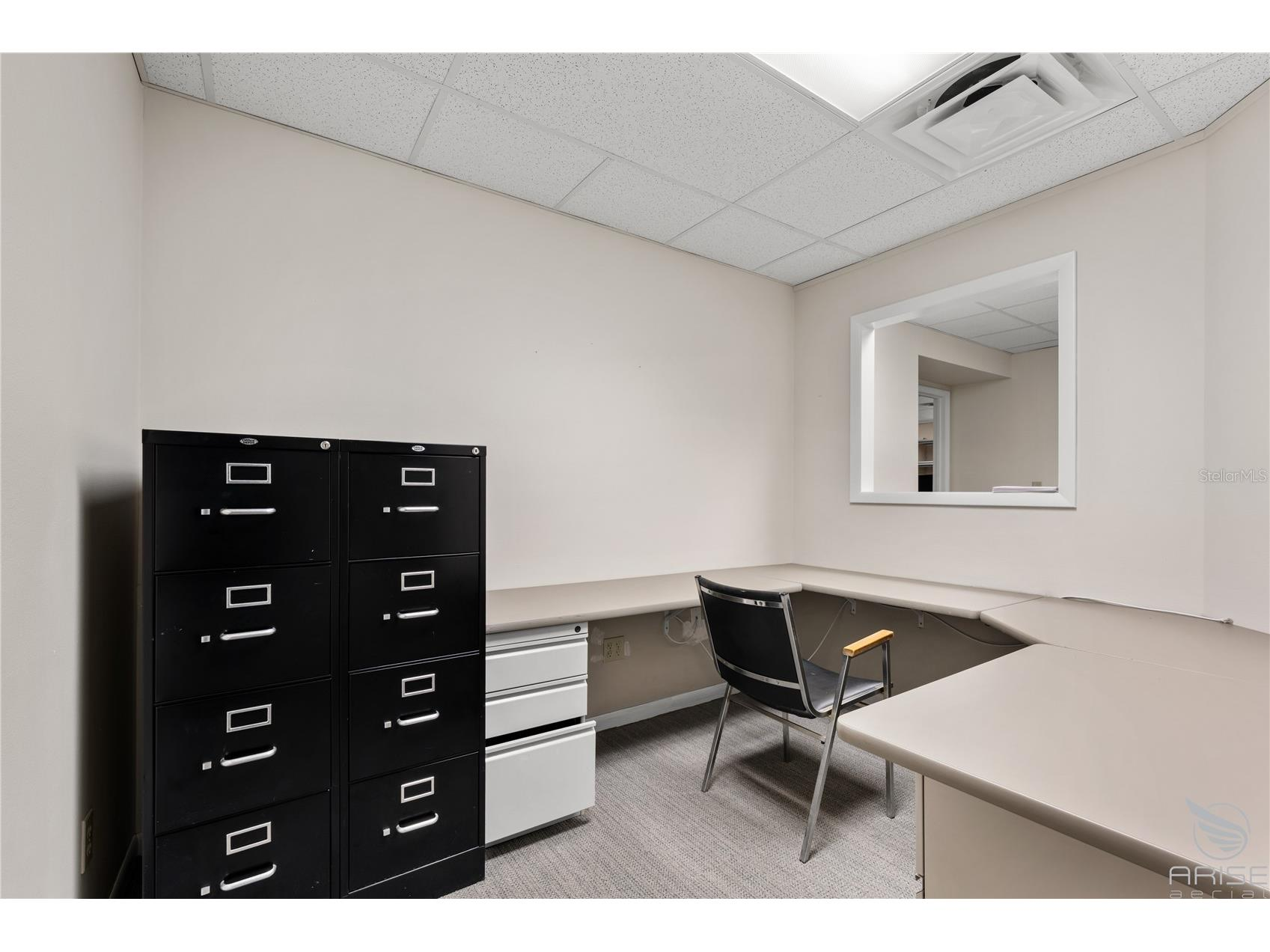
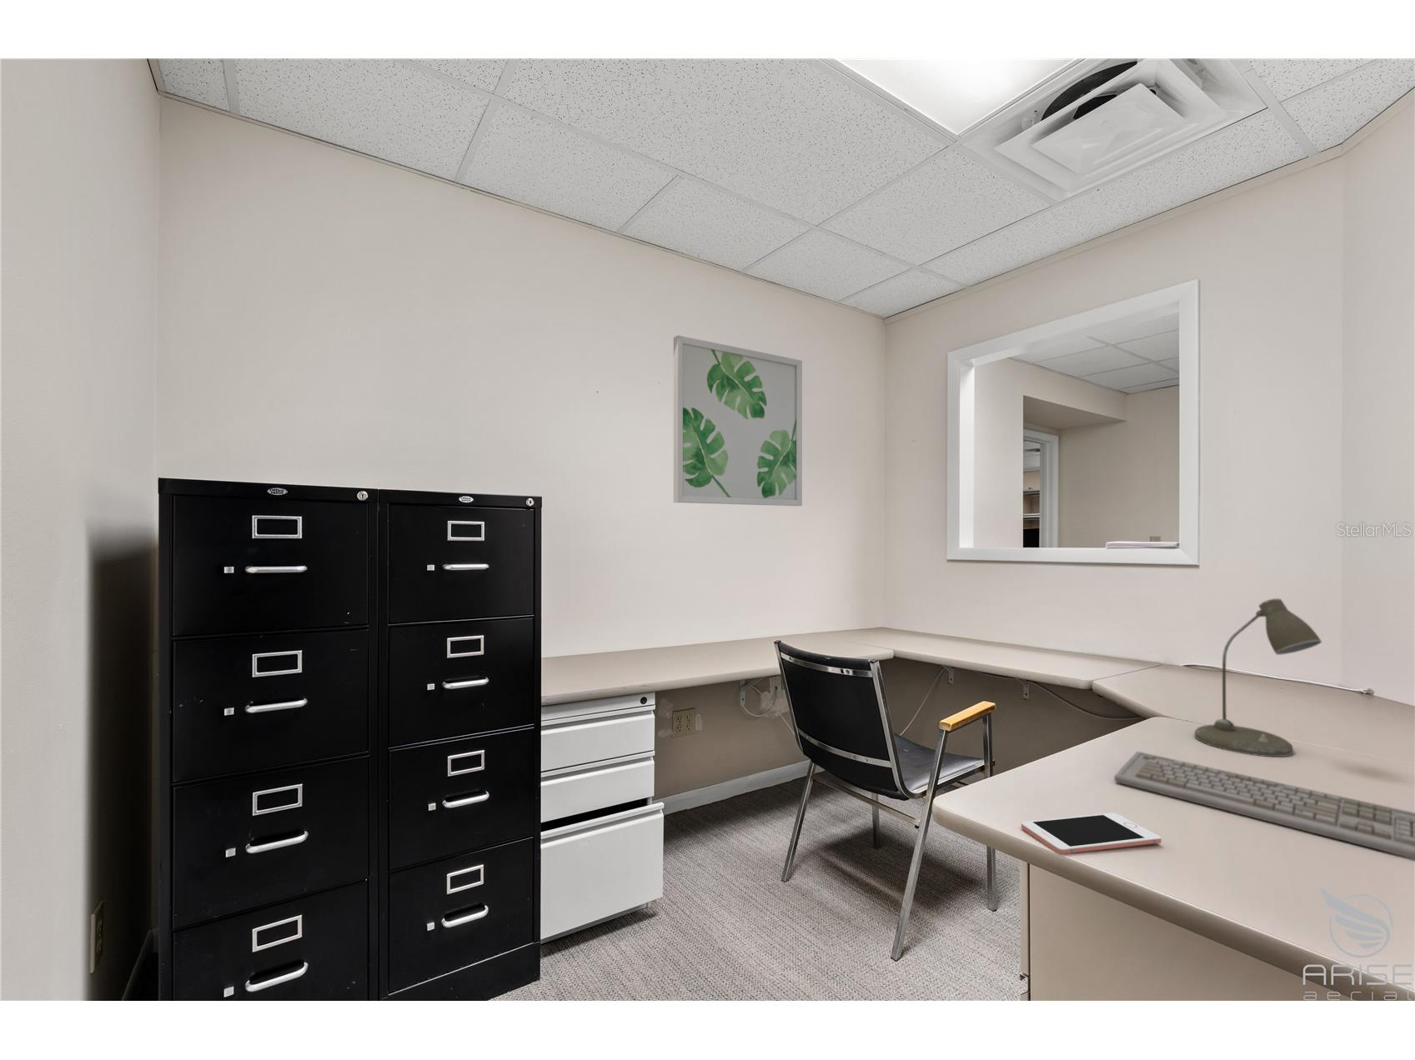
+ cell phone [1021,813,1162,855]
+ keyboard [1114,750,1415,860]
+ wall art [673,334,803,507]
+ desk lamp [1194,598,1323,757]
